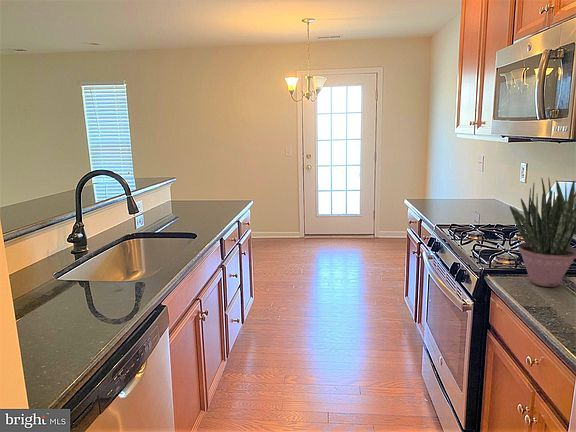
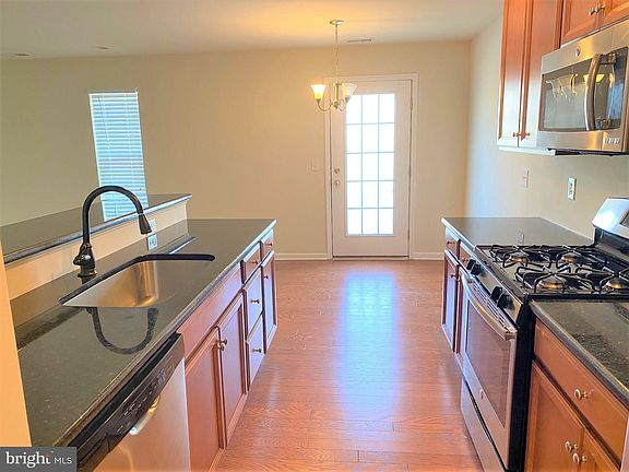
- potted plant [509,177,576,288]
